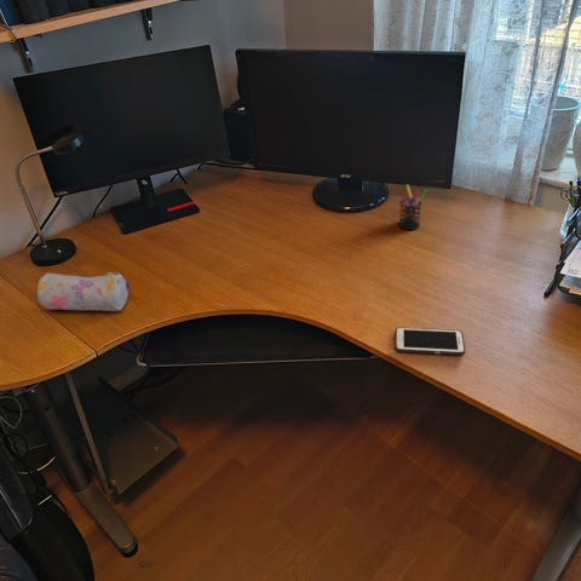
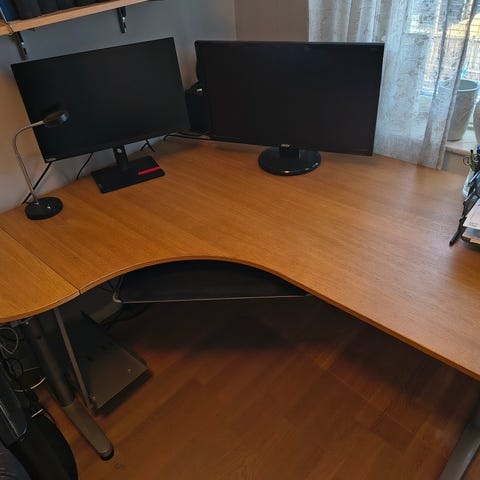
- pencil case [36,271,131,312]
- cell phone [395,327,466,356]
- pen holder [398,184,428,231]
